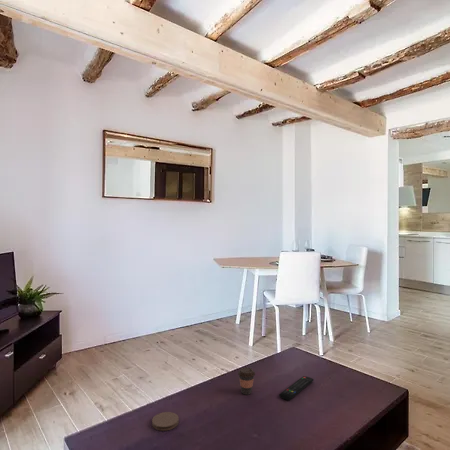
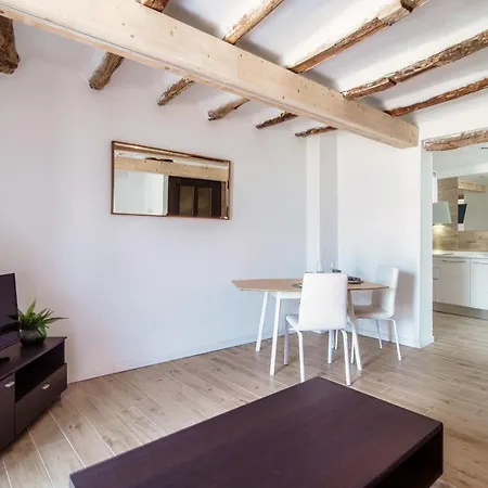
- coaster [151,411,180,432]
- remote control [278,375,315,401]
- coffee cup [237,367,256,396]
